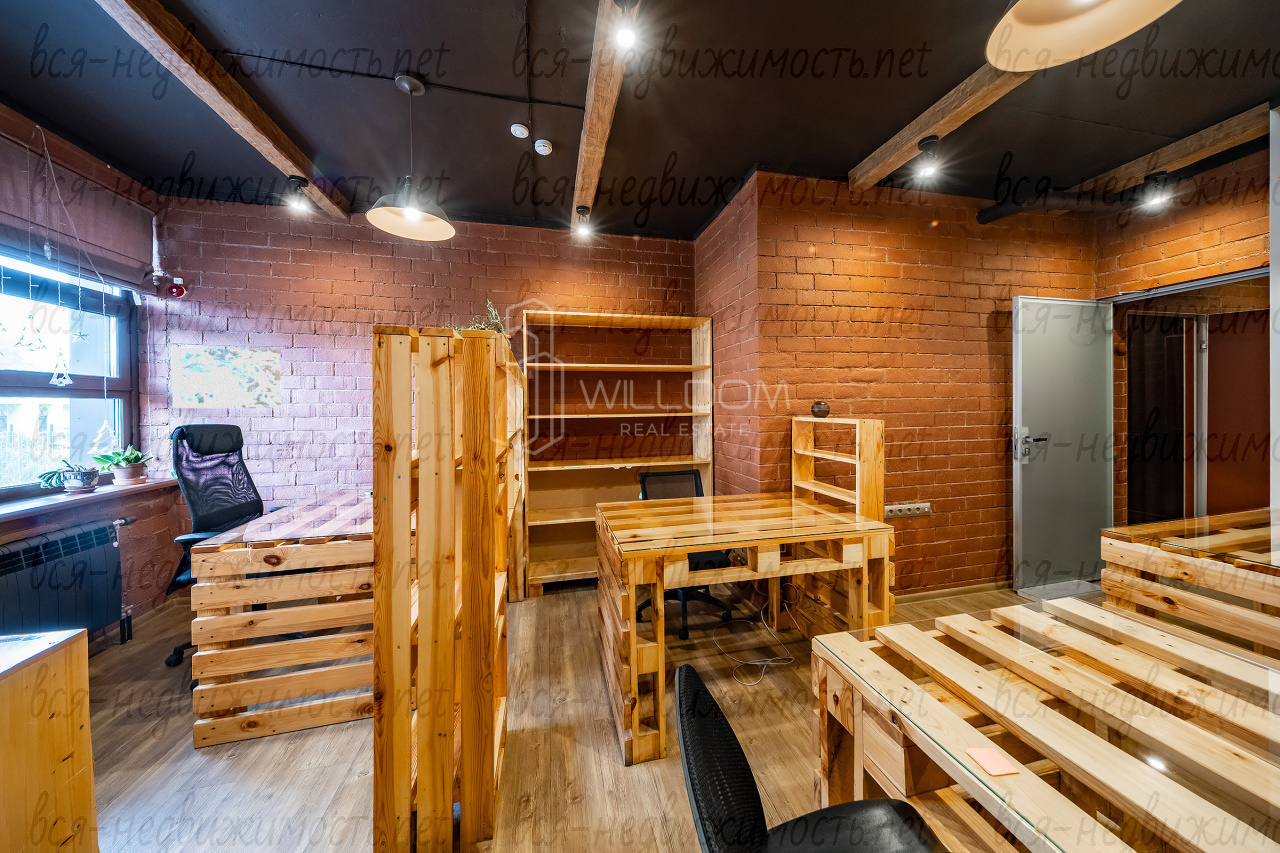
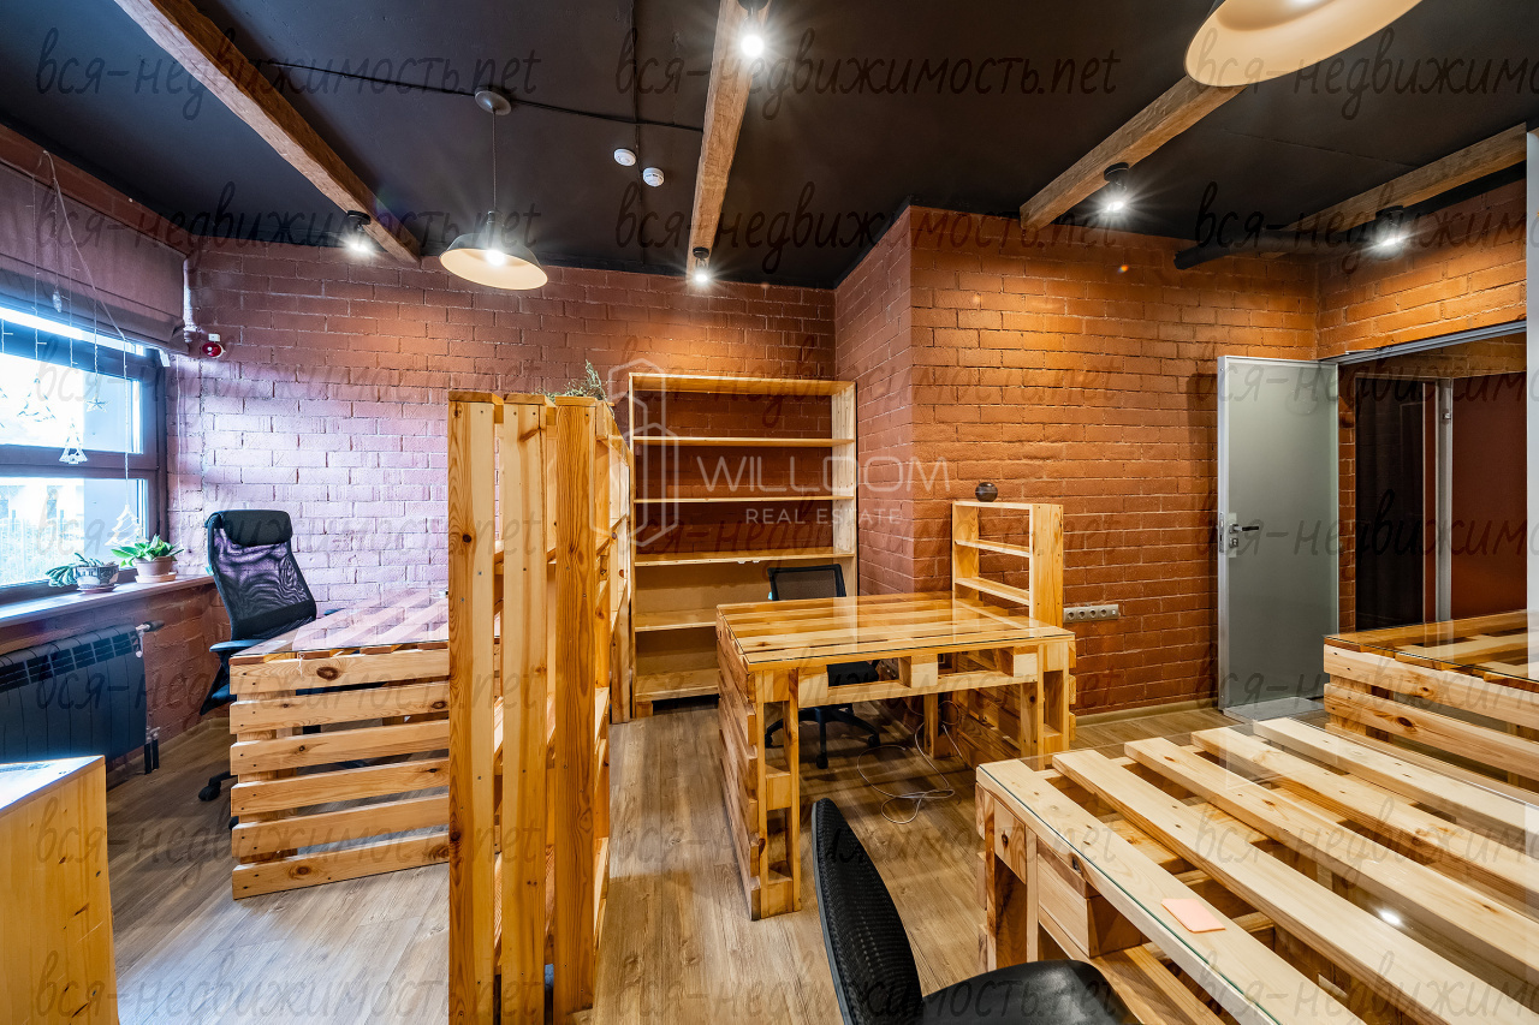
- wall art [171,347,282,409]
